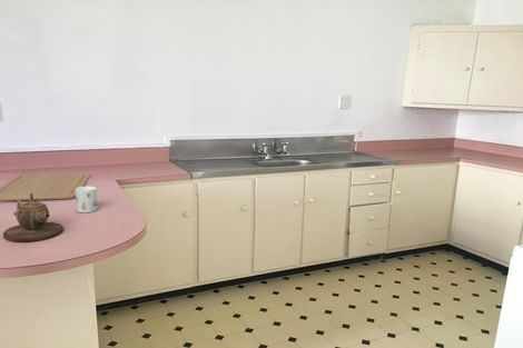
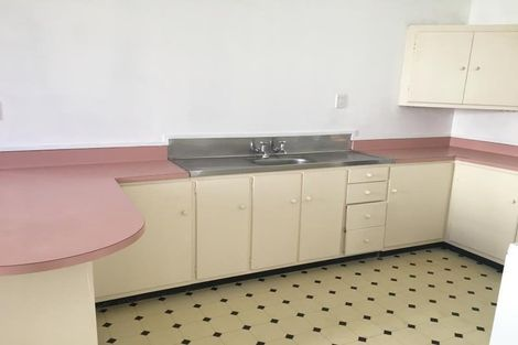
- teapot [2,193,65,242]
- mug [75,186,98,213]
- chopping board [0,172,91,202]
